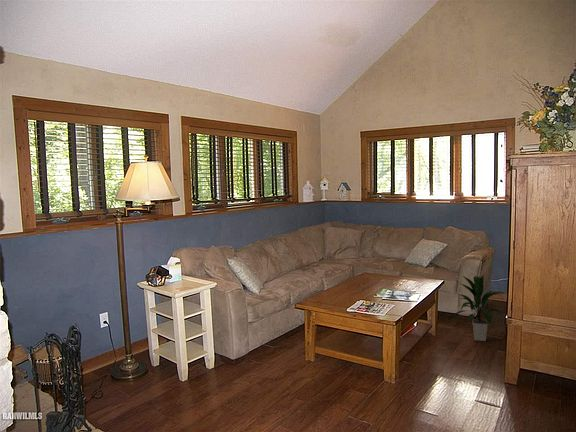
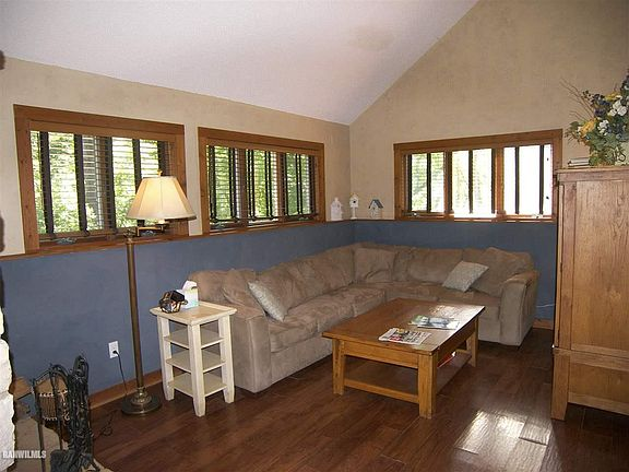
- indoor plant [449,274,508,342]
